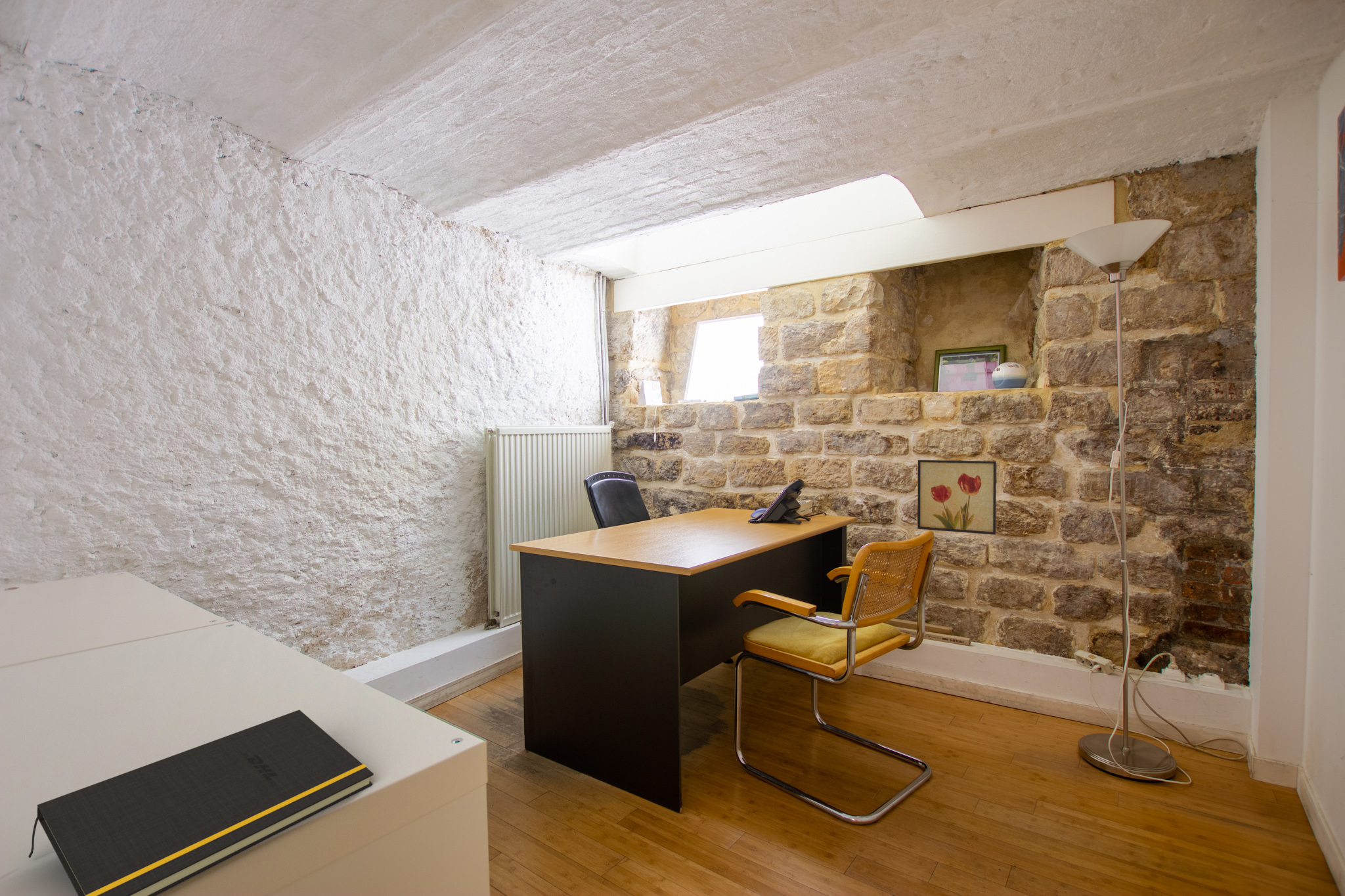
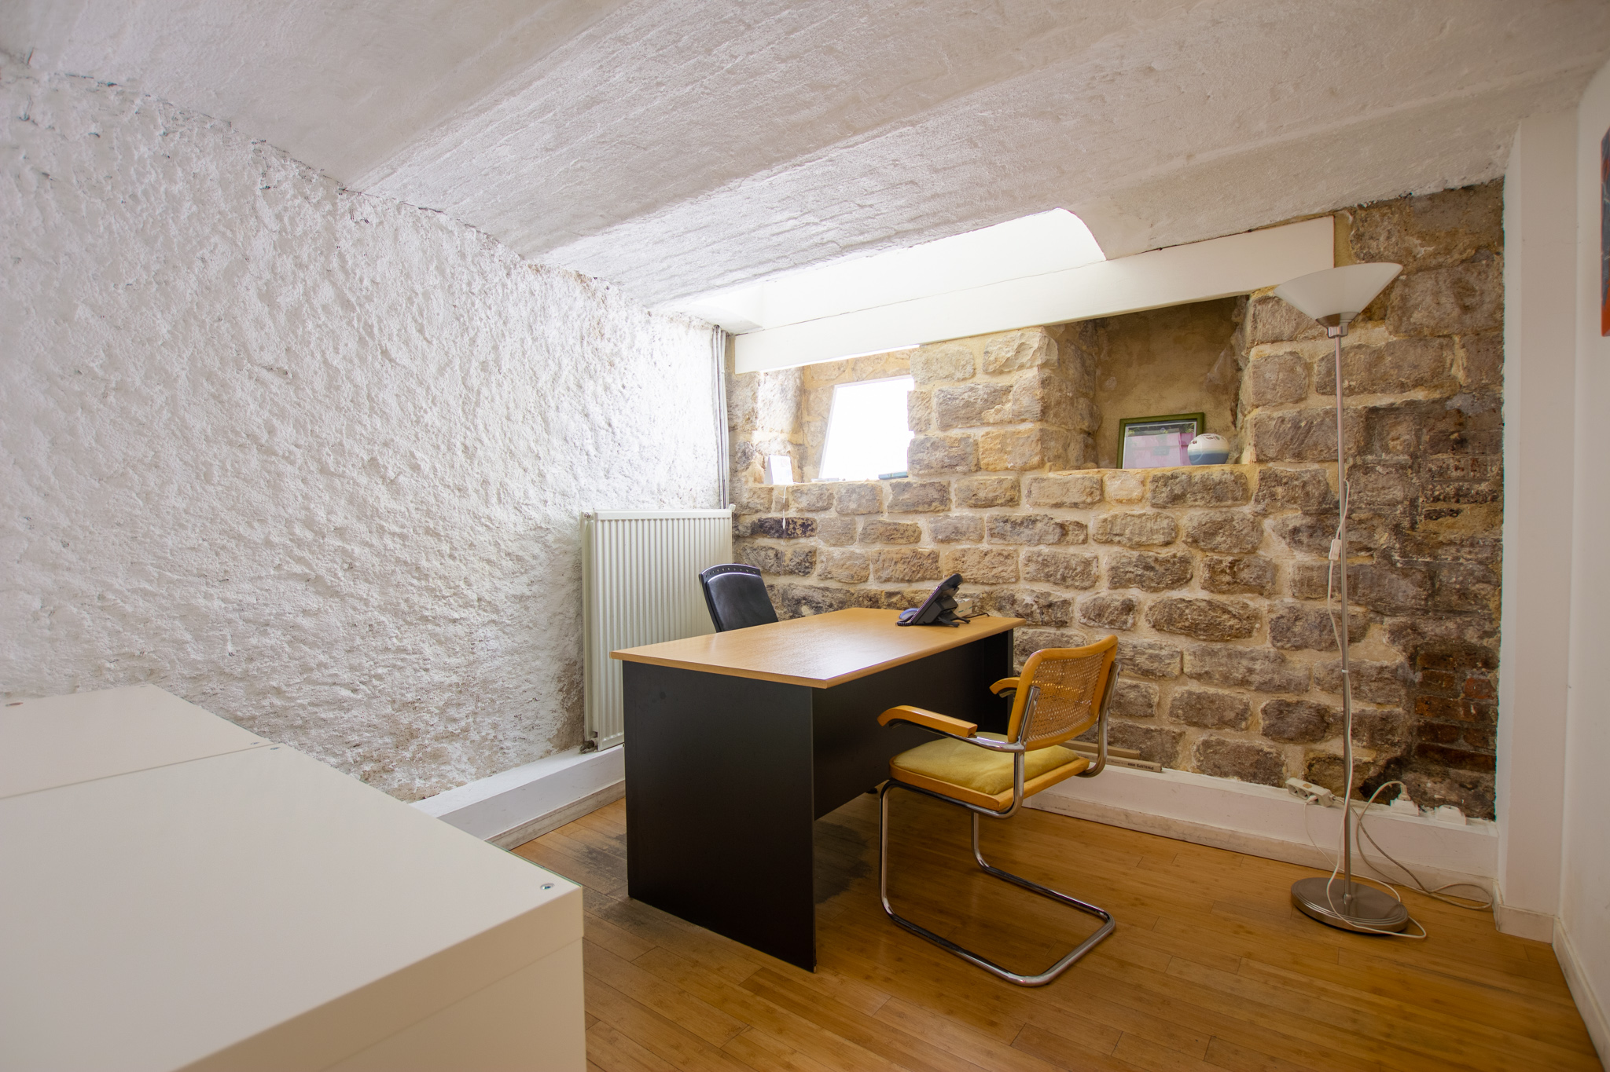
- notepad [28,709,374,896]
- wall art [917,459,997,536]
